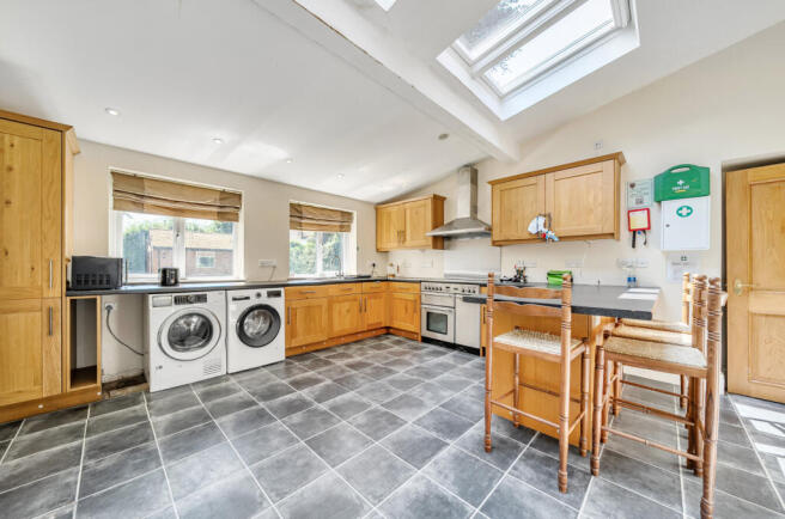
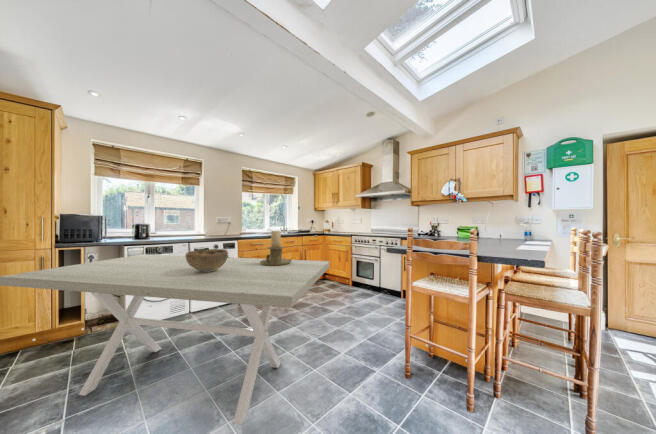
+ decorative bowl [184,248,229,272]
+ candle holder [260,230,292,266]
+ dining table [0,253,331,425]
